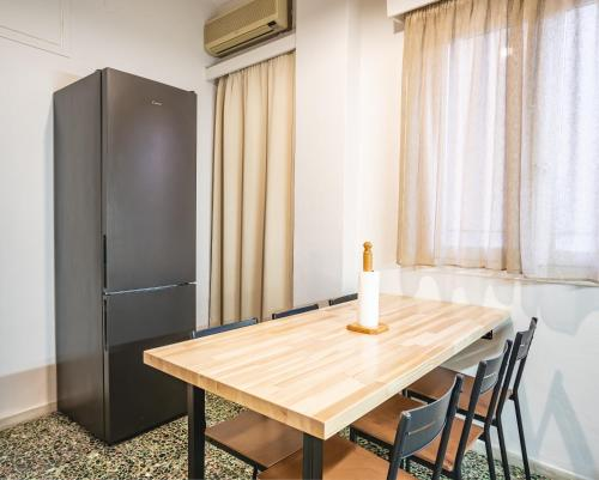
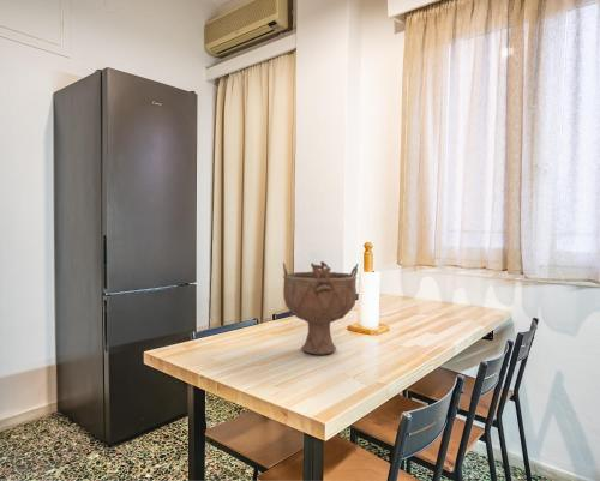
+ decorative bowl [282,260,359,356]
